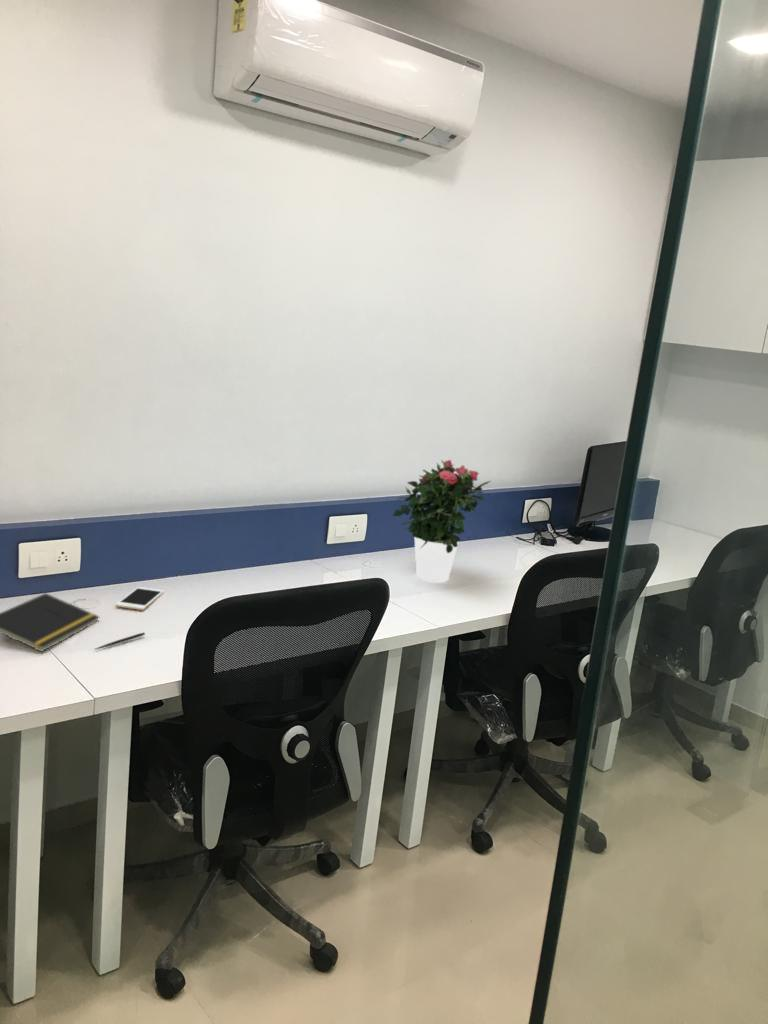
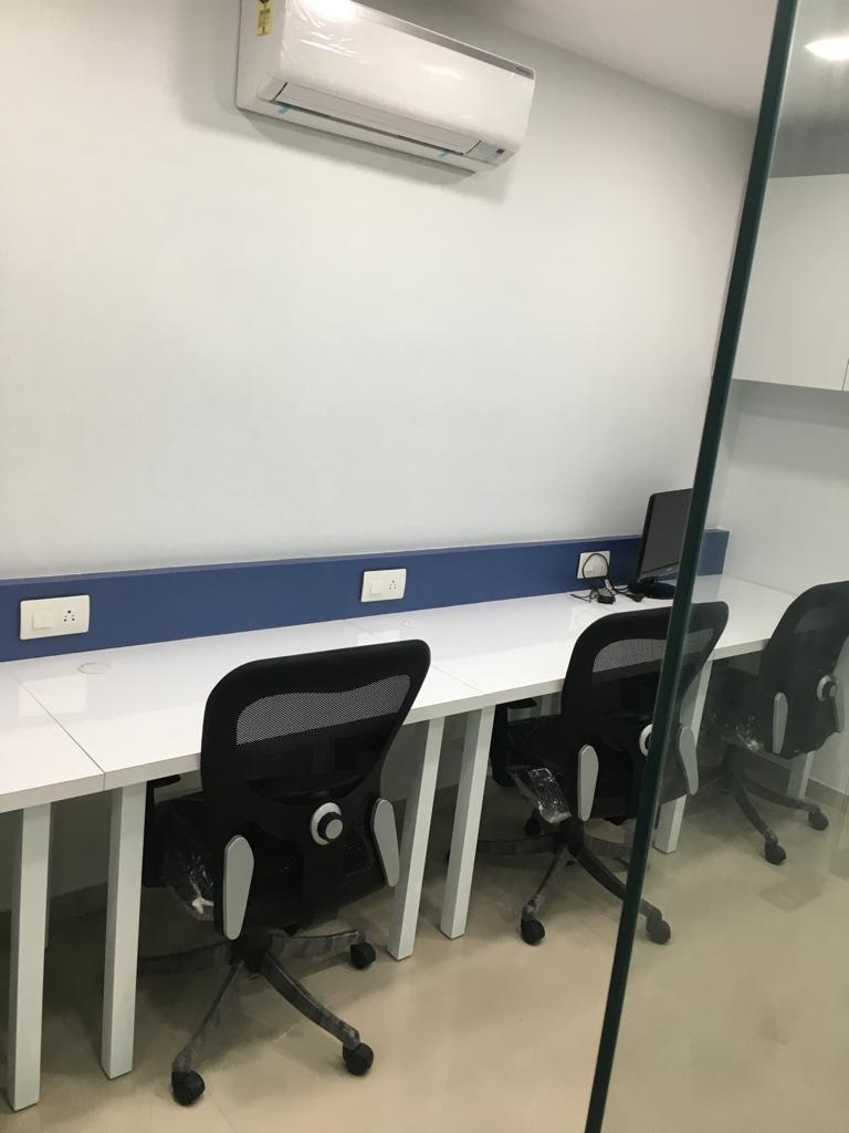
- pen [95,632,146,650]
- potted flower [392,459,492,583]
- notepad [0,592,101,653]
- cell phone [115,586,165,611]
